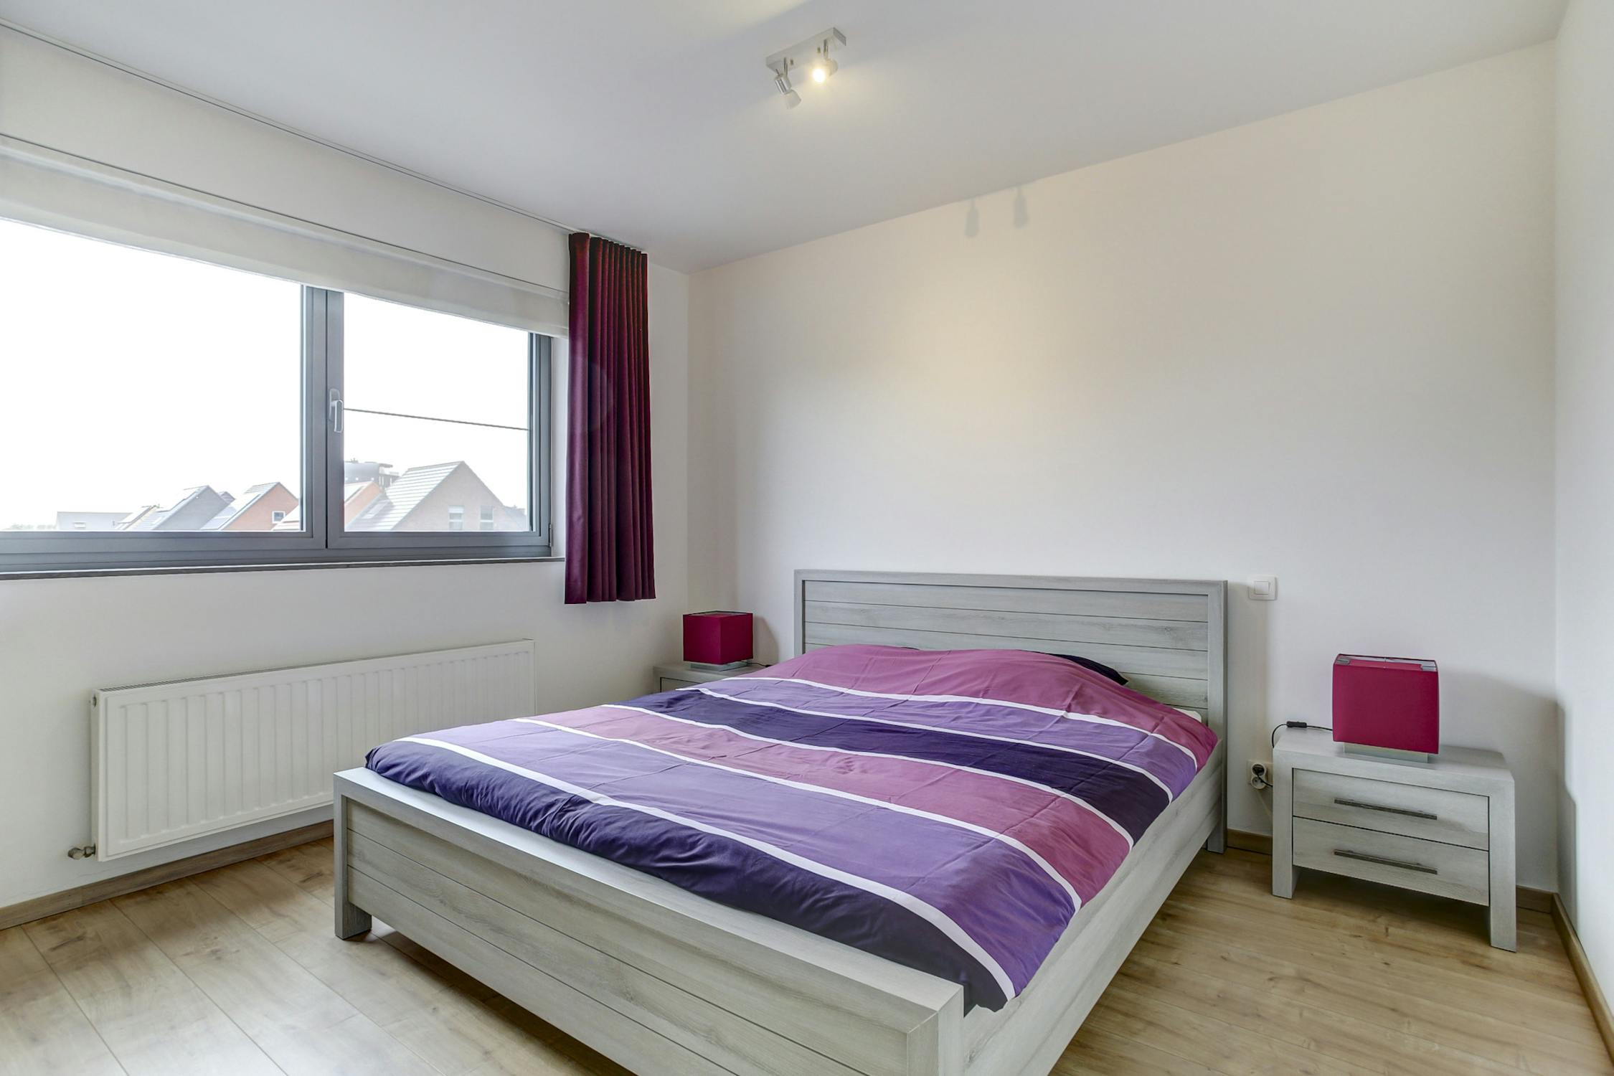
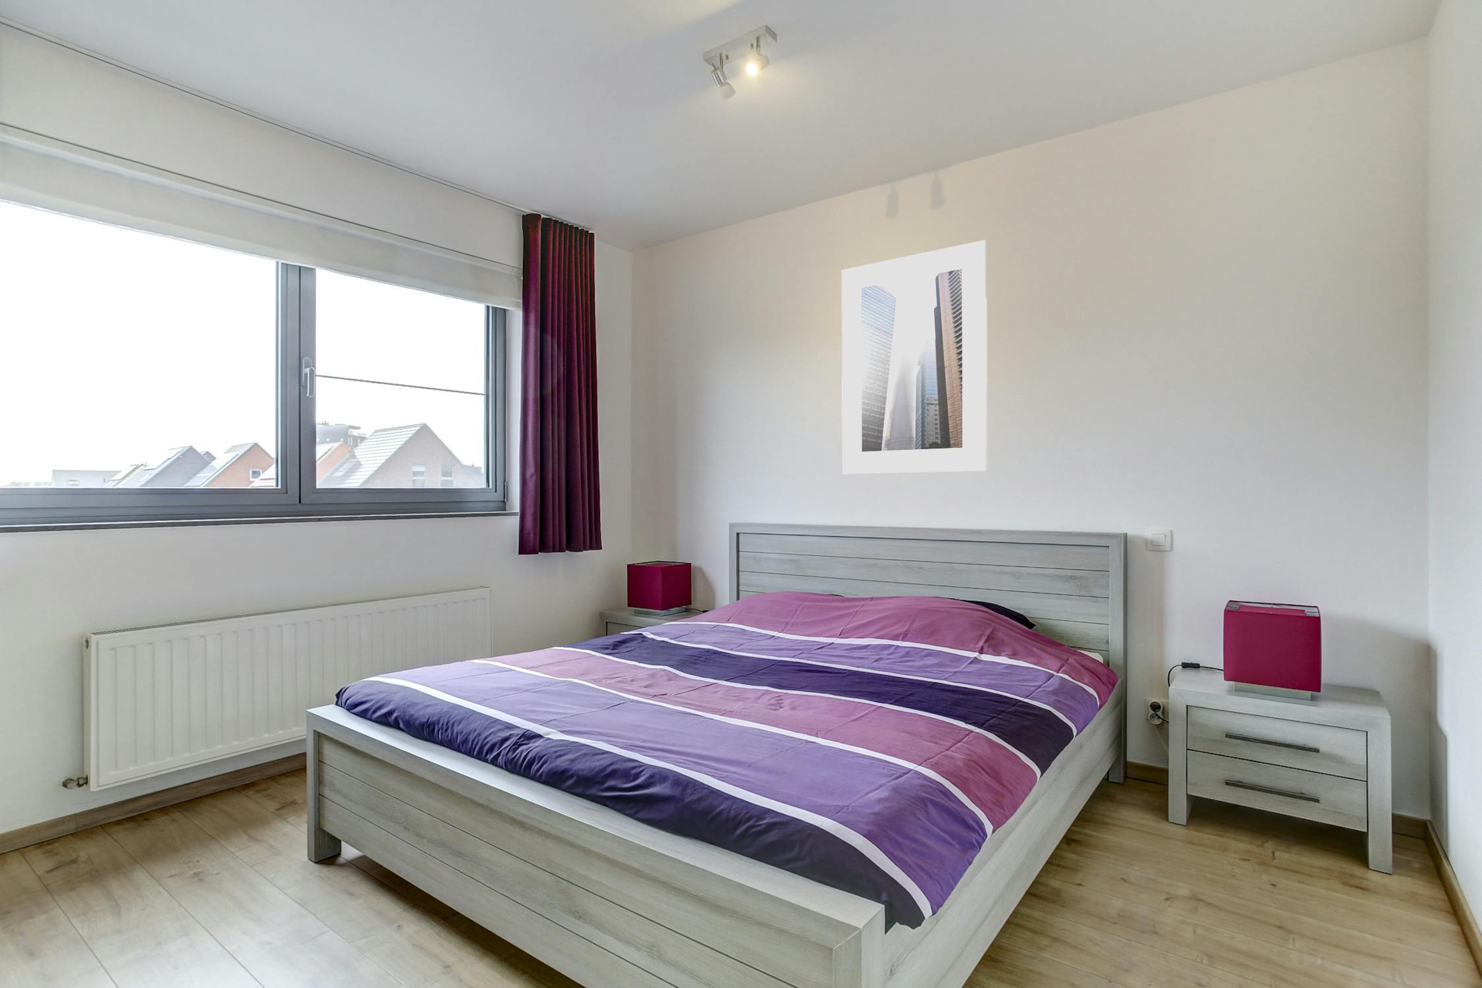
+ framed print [841,239,988,474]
